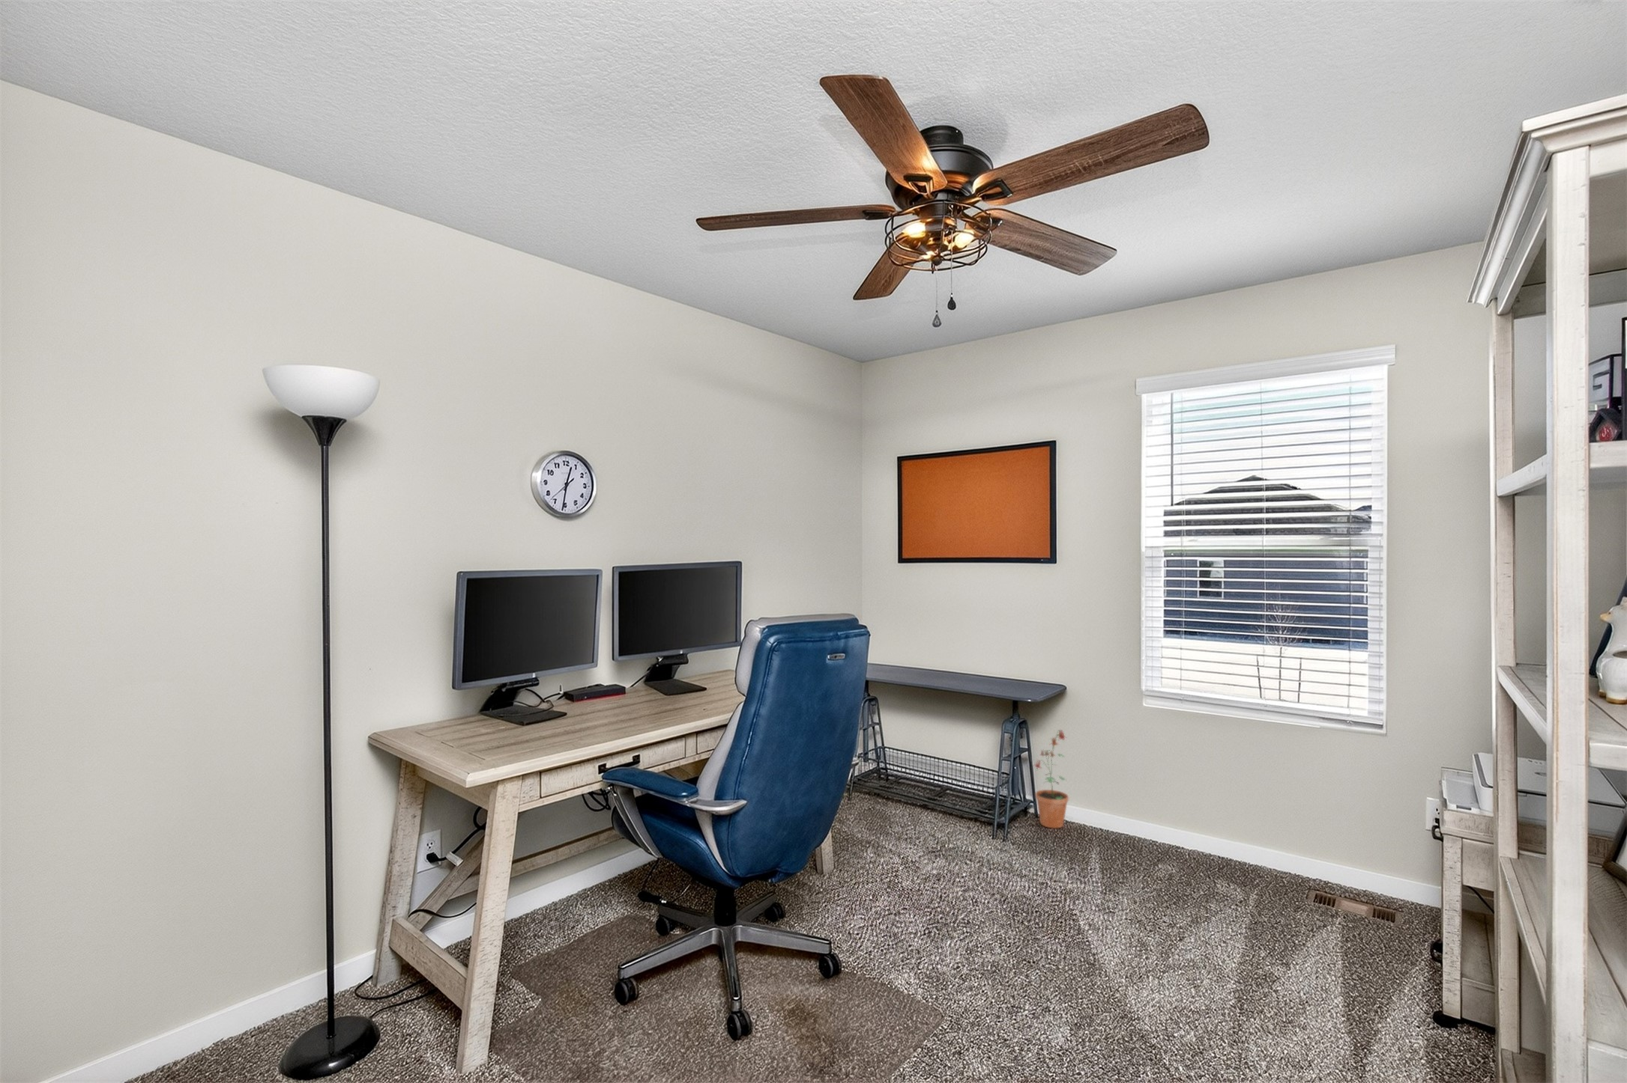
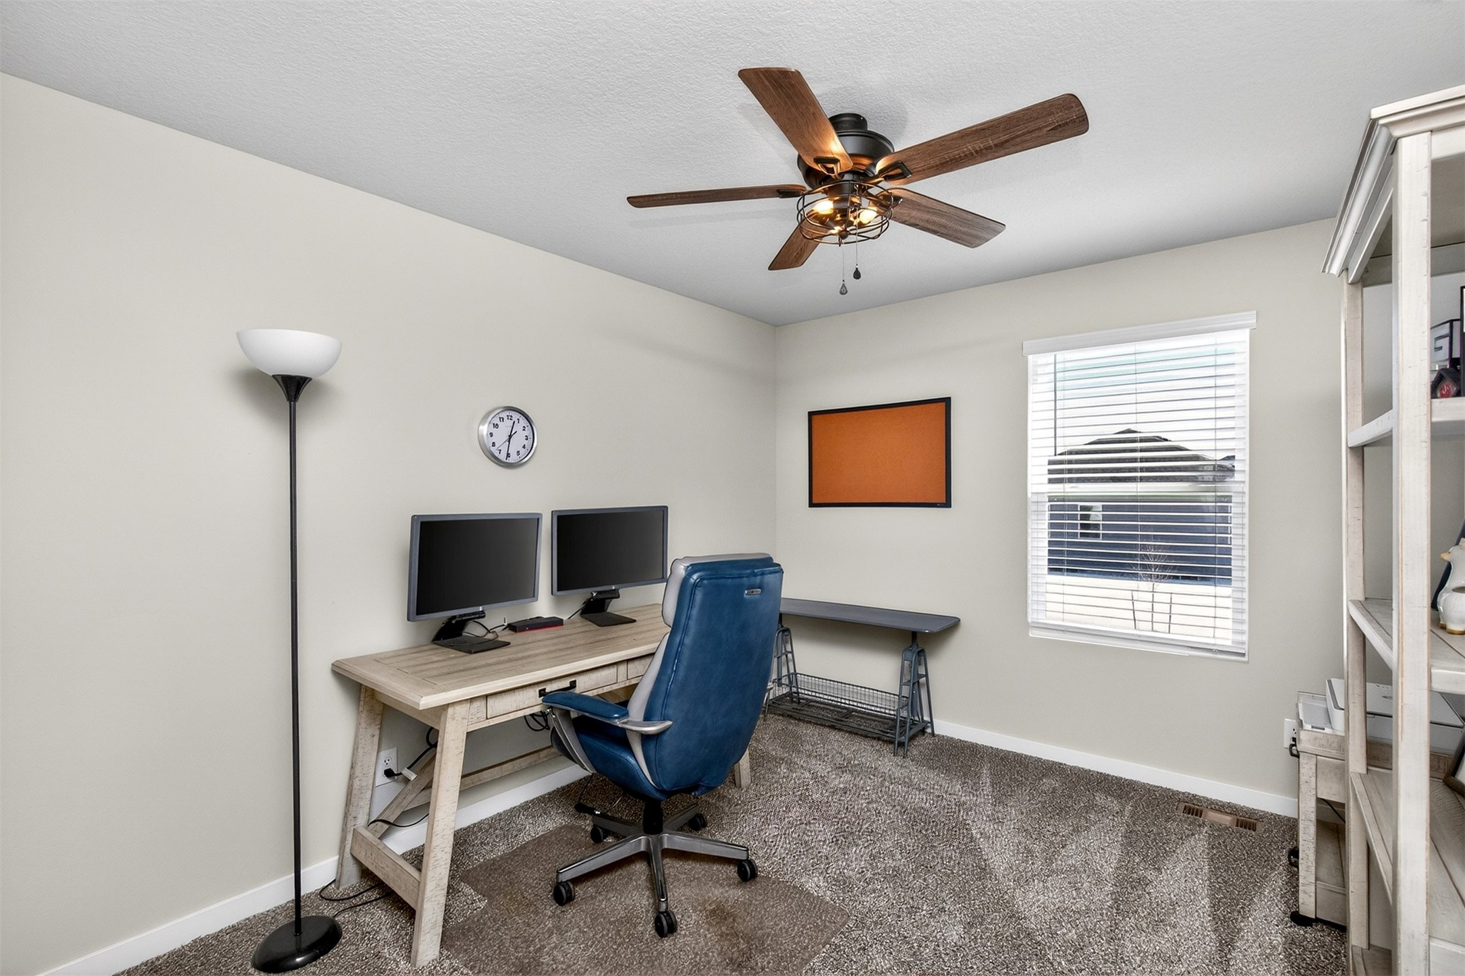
- potted plant [1033,729,1069,829]
